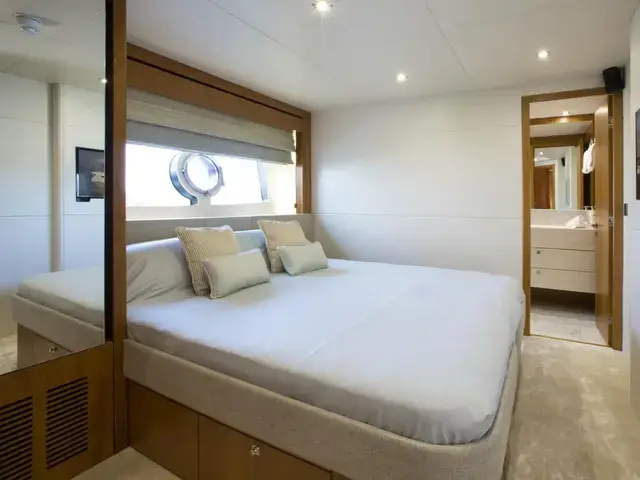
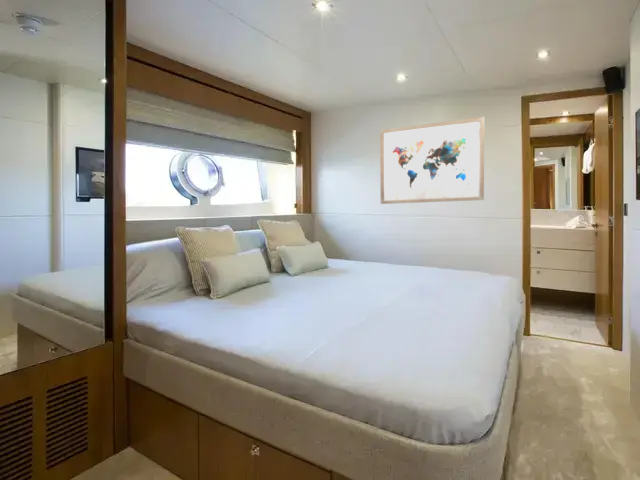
+ wall art [379,116,485,205]
